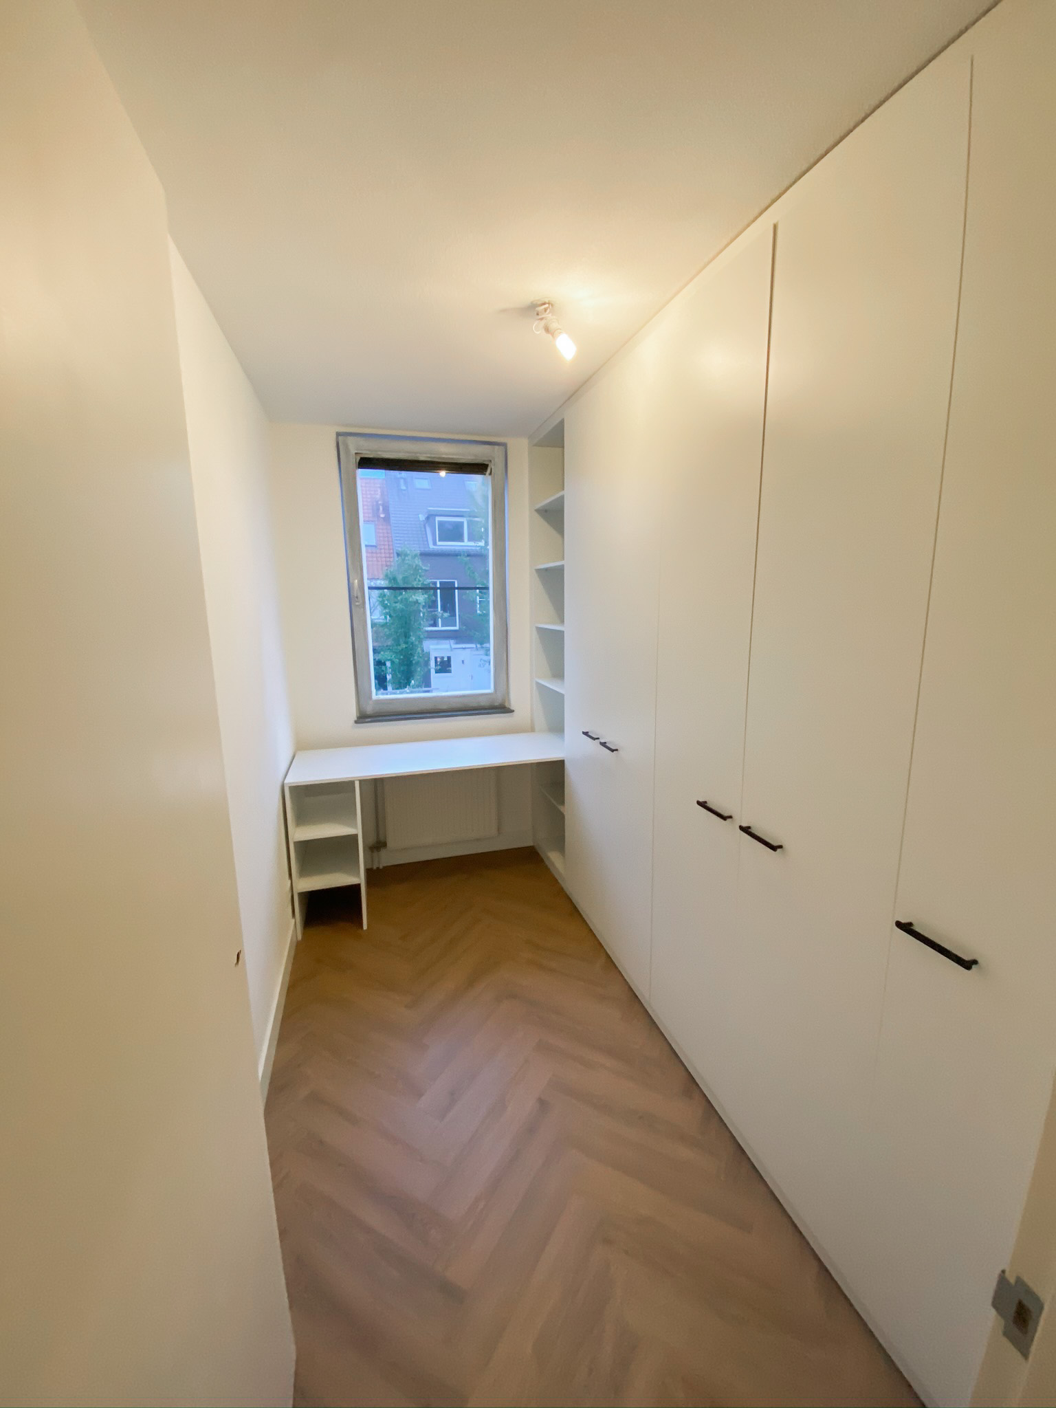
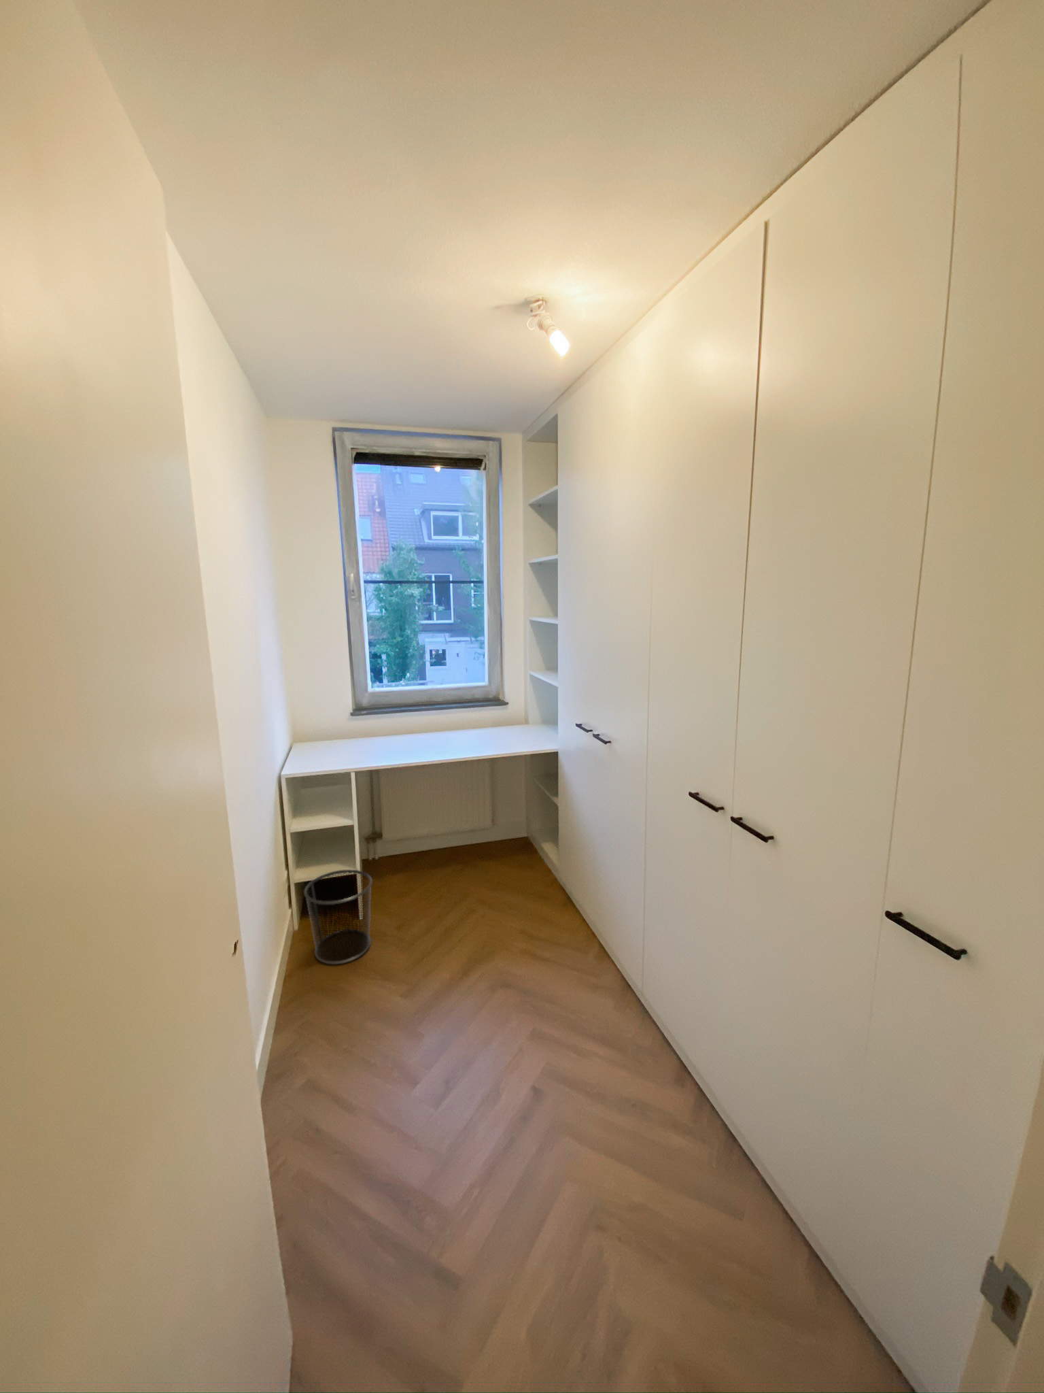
+ waste bin [303,869,373,965]
